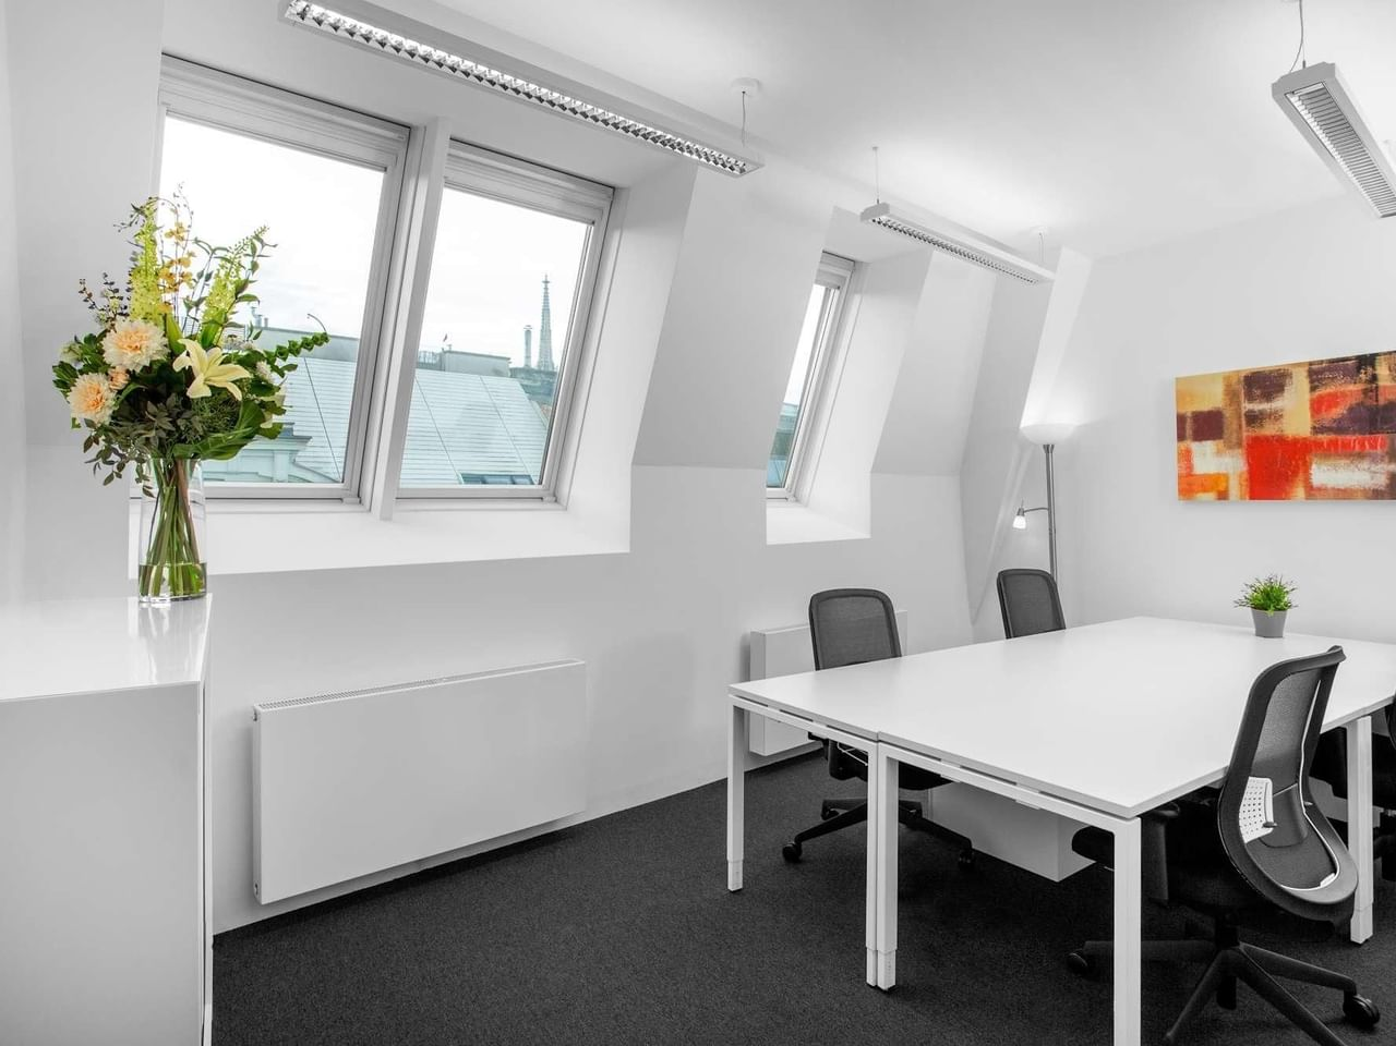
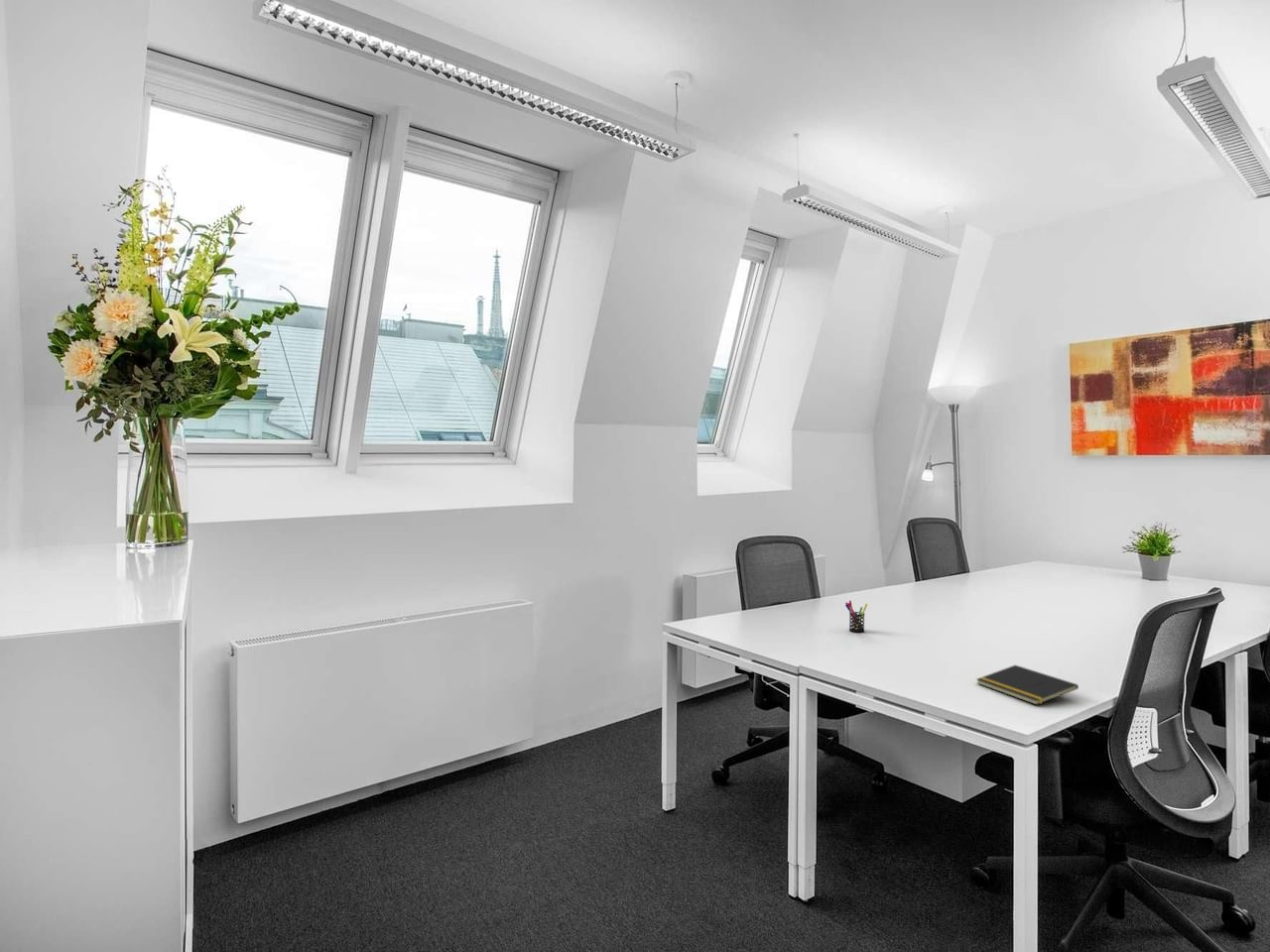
+ notepad [975,664,1080,706]
+ pen holder [844,600,868,634]
